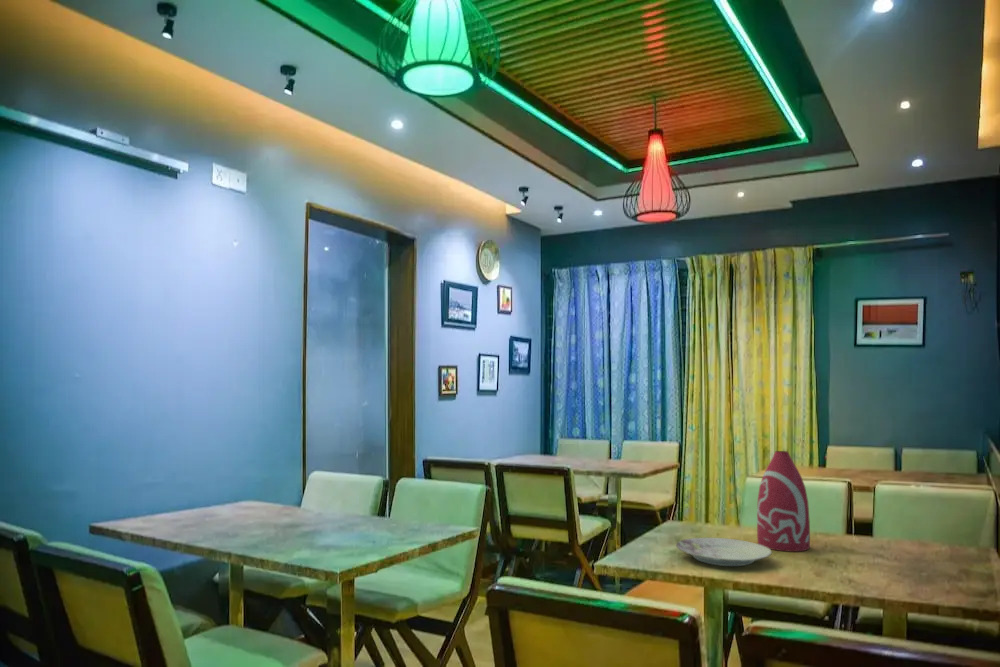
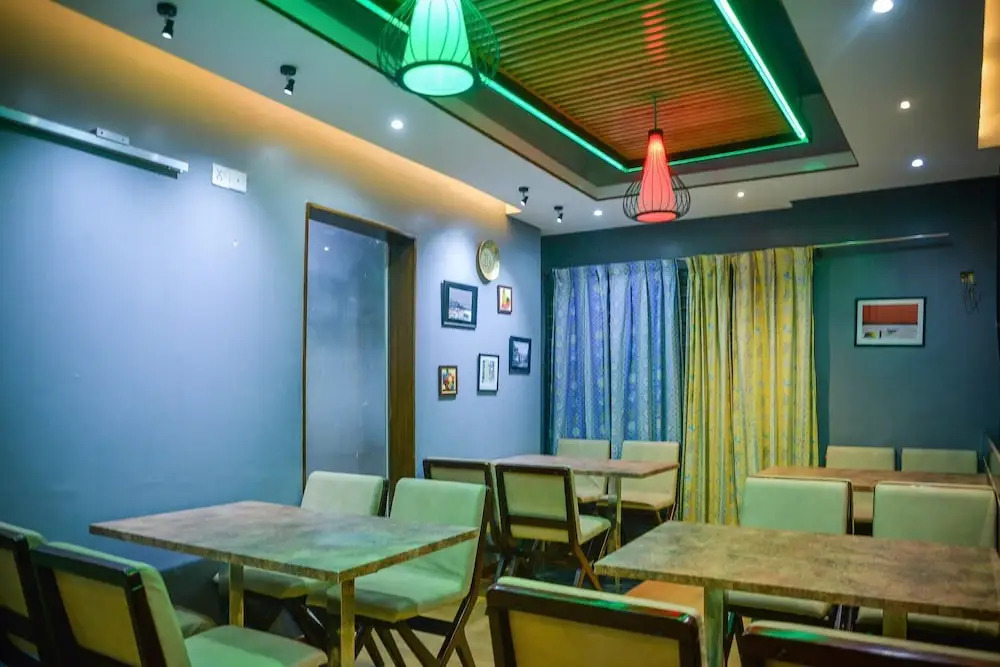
- plate [675,537,773,567]
- bottle [756,450,811,553]
